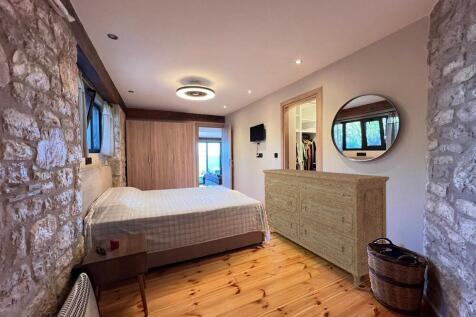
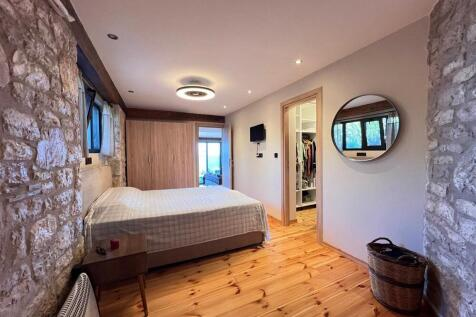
- dresser [262,168,390,290]
